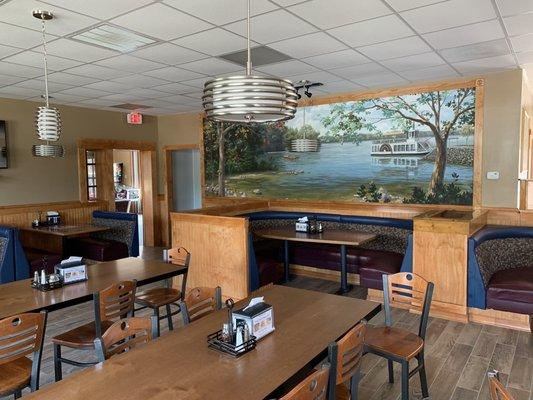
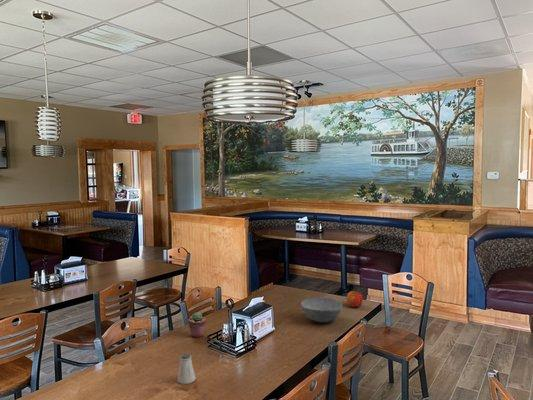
+ saltshaker [176,353,197,385]
+ apple [346,290,364,308]
+ potted succulent [187,311,207,338]
+ bowl [300,296,343,323]
